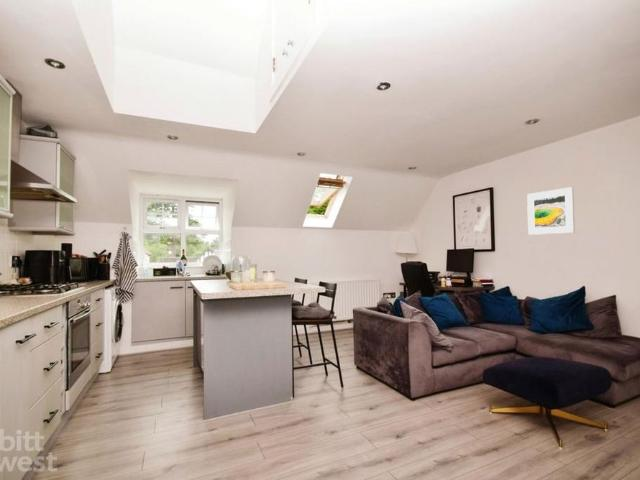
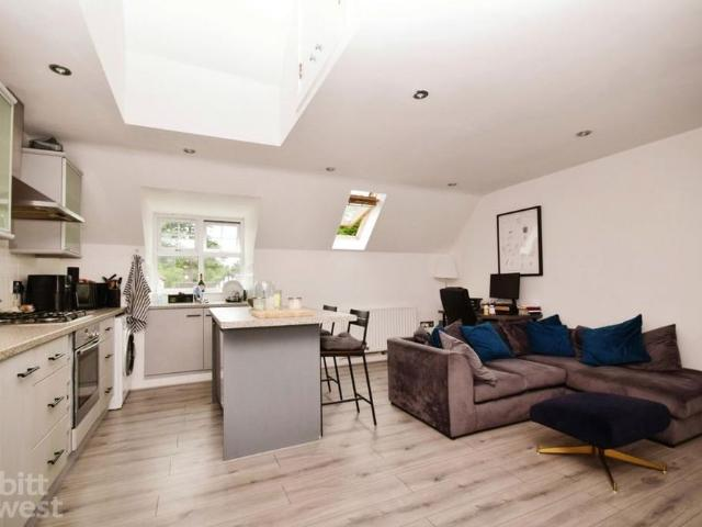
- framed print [526,186,576,236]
